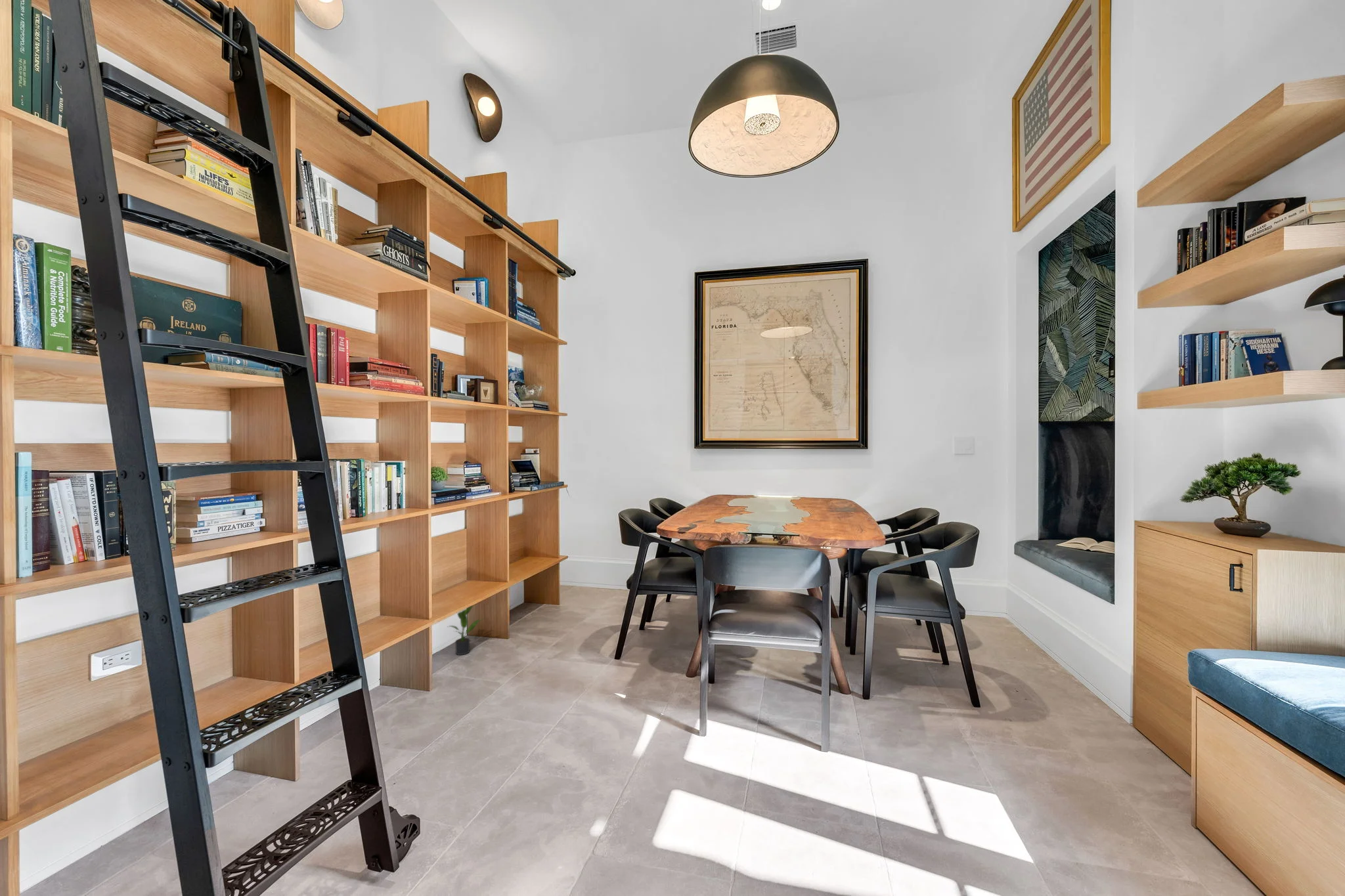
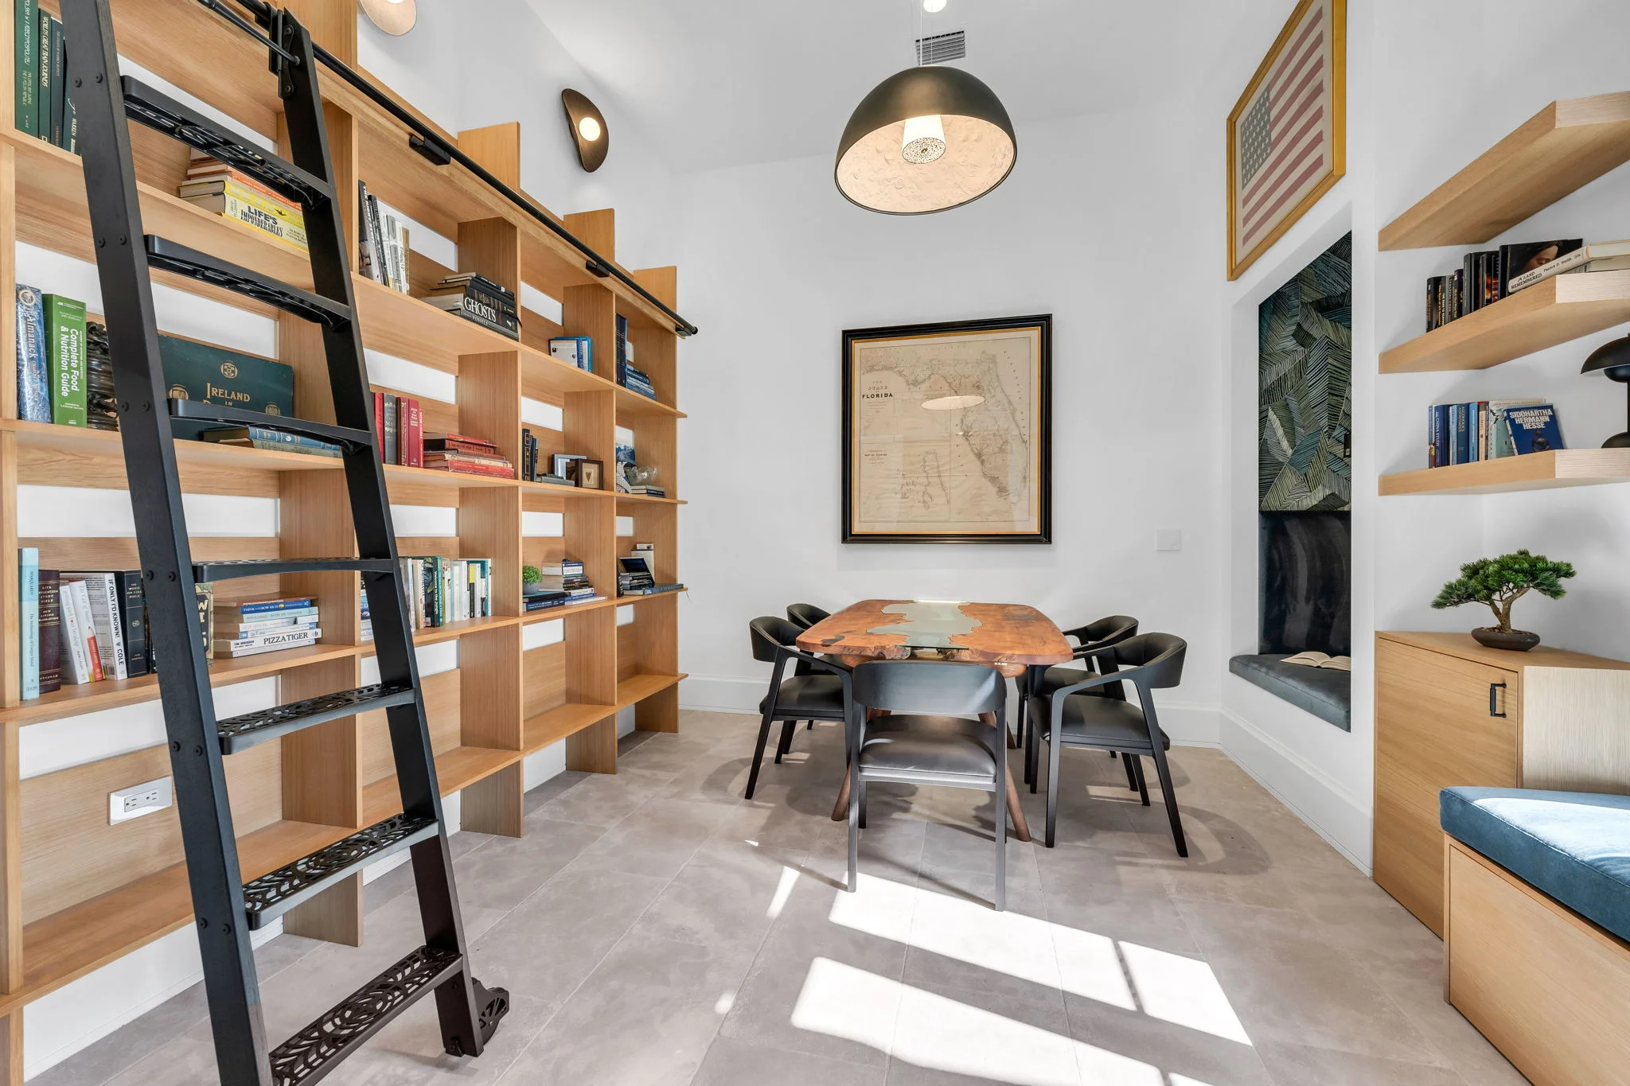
- potted plant [447,605,485,656]
